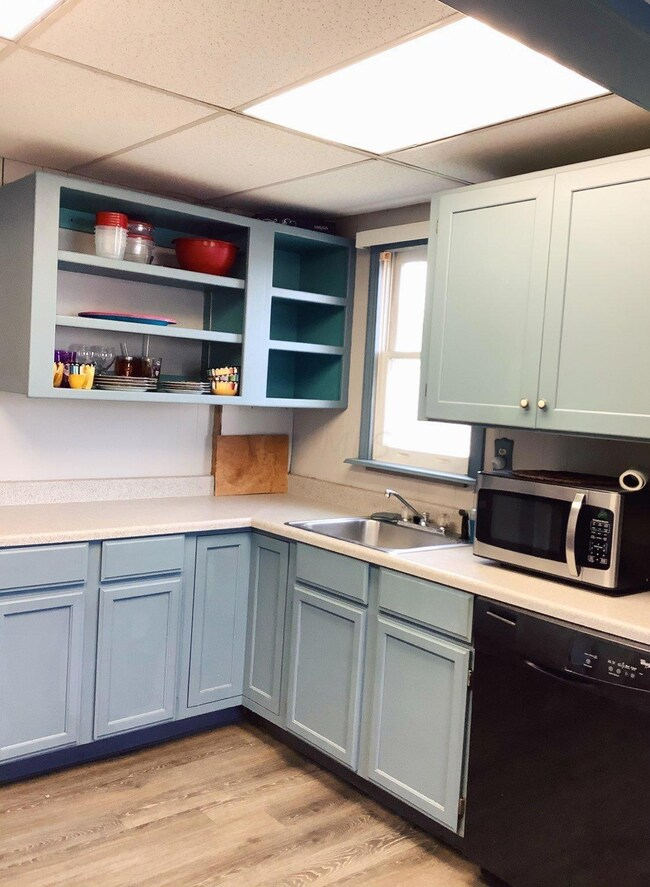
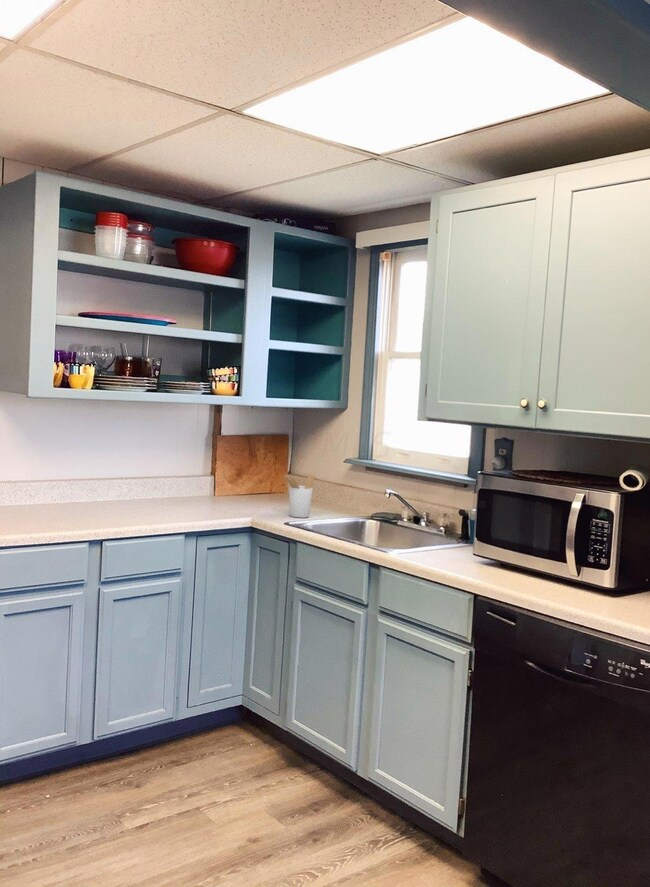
+ utensil holder [282,473,316,519]
